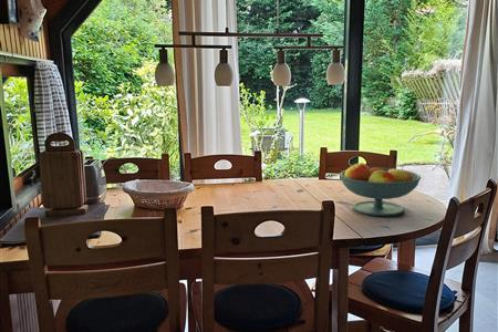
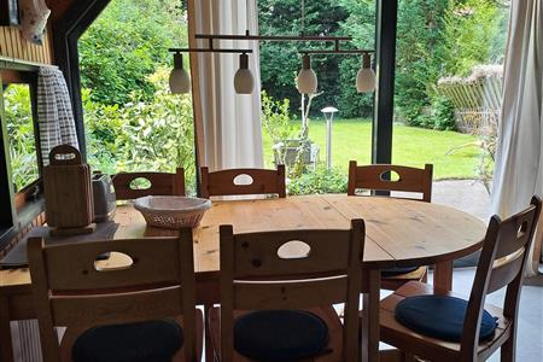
- fruit bowl [339,162,422,217]
